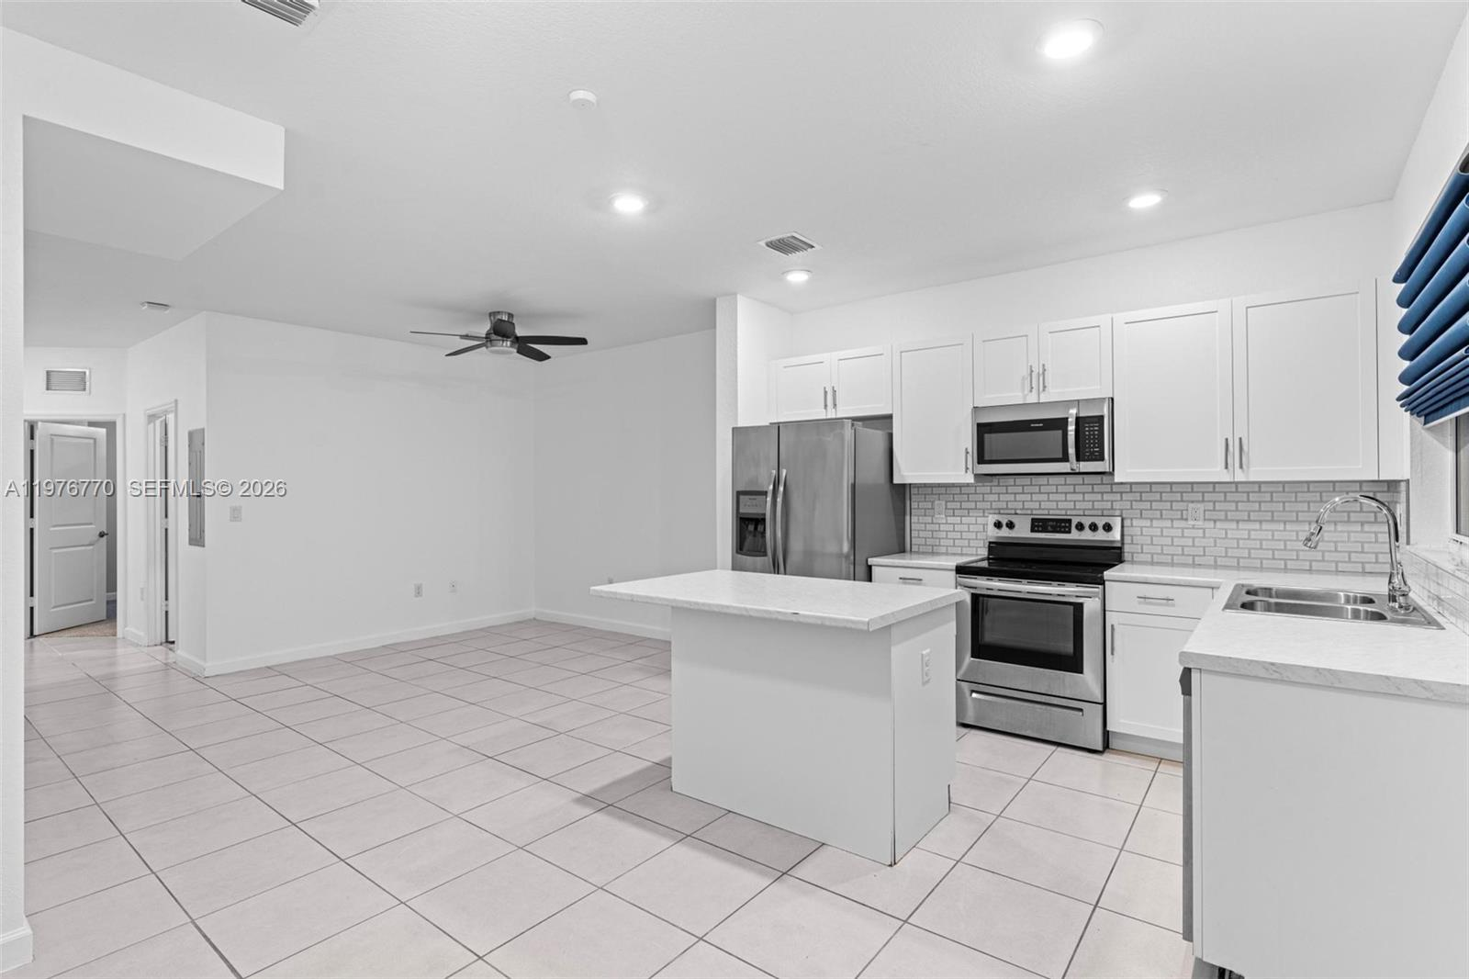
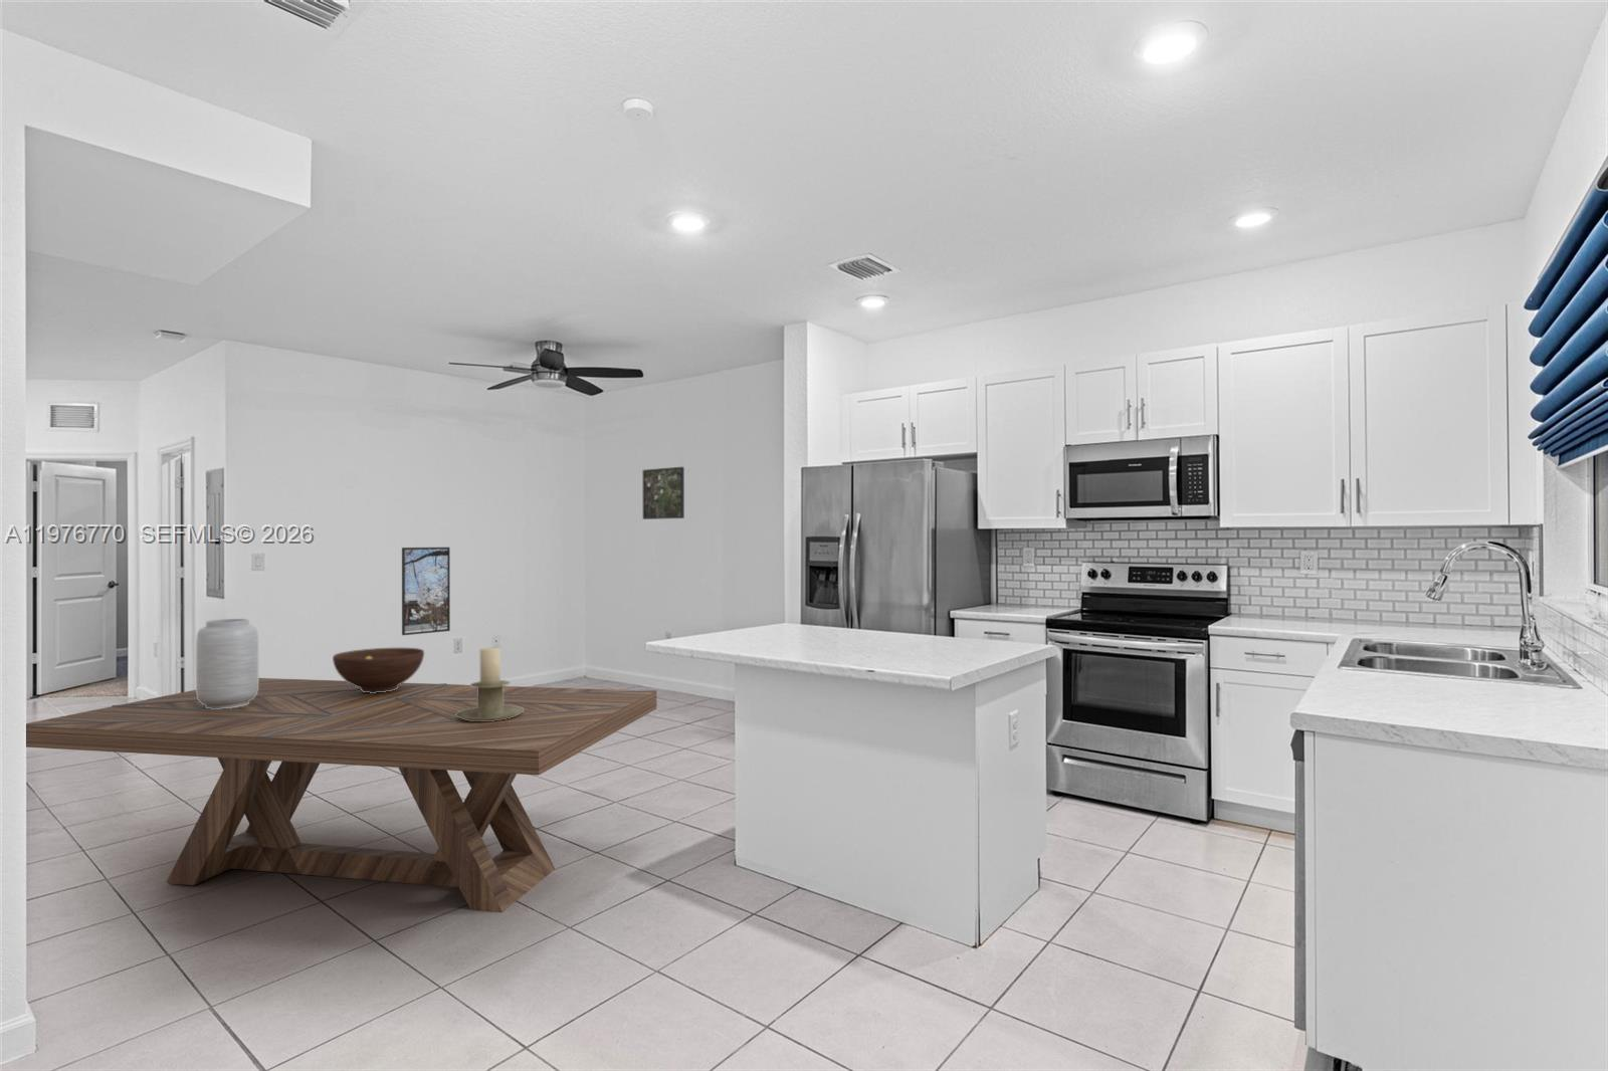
+ dining table [25,678,658,913]
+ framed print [401,546,451,636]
+ fruit bowl [331,647,426,693]
+ vase [195,618,259,709]
+ candle holder [457,647,524,721]
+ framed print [642,466,685,520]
